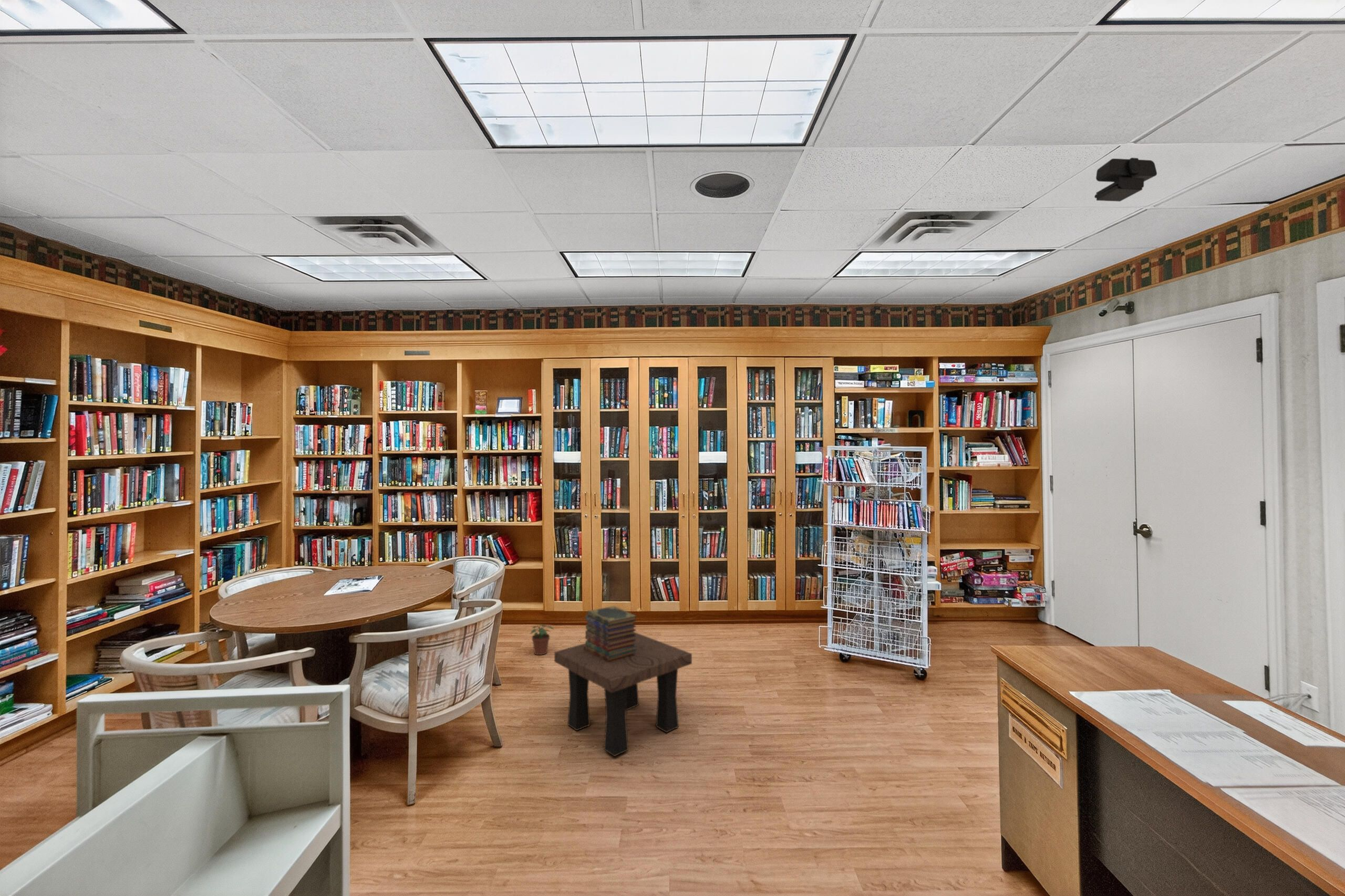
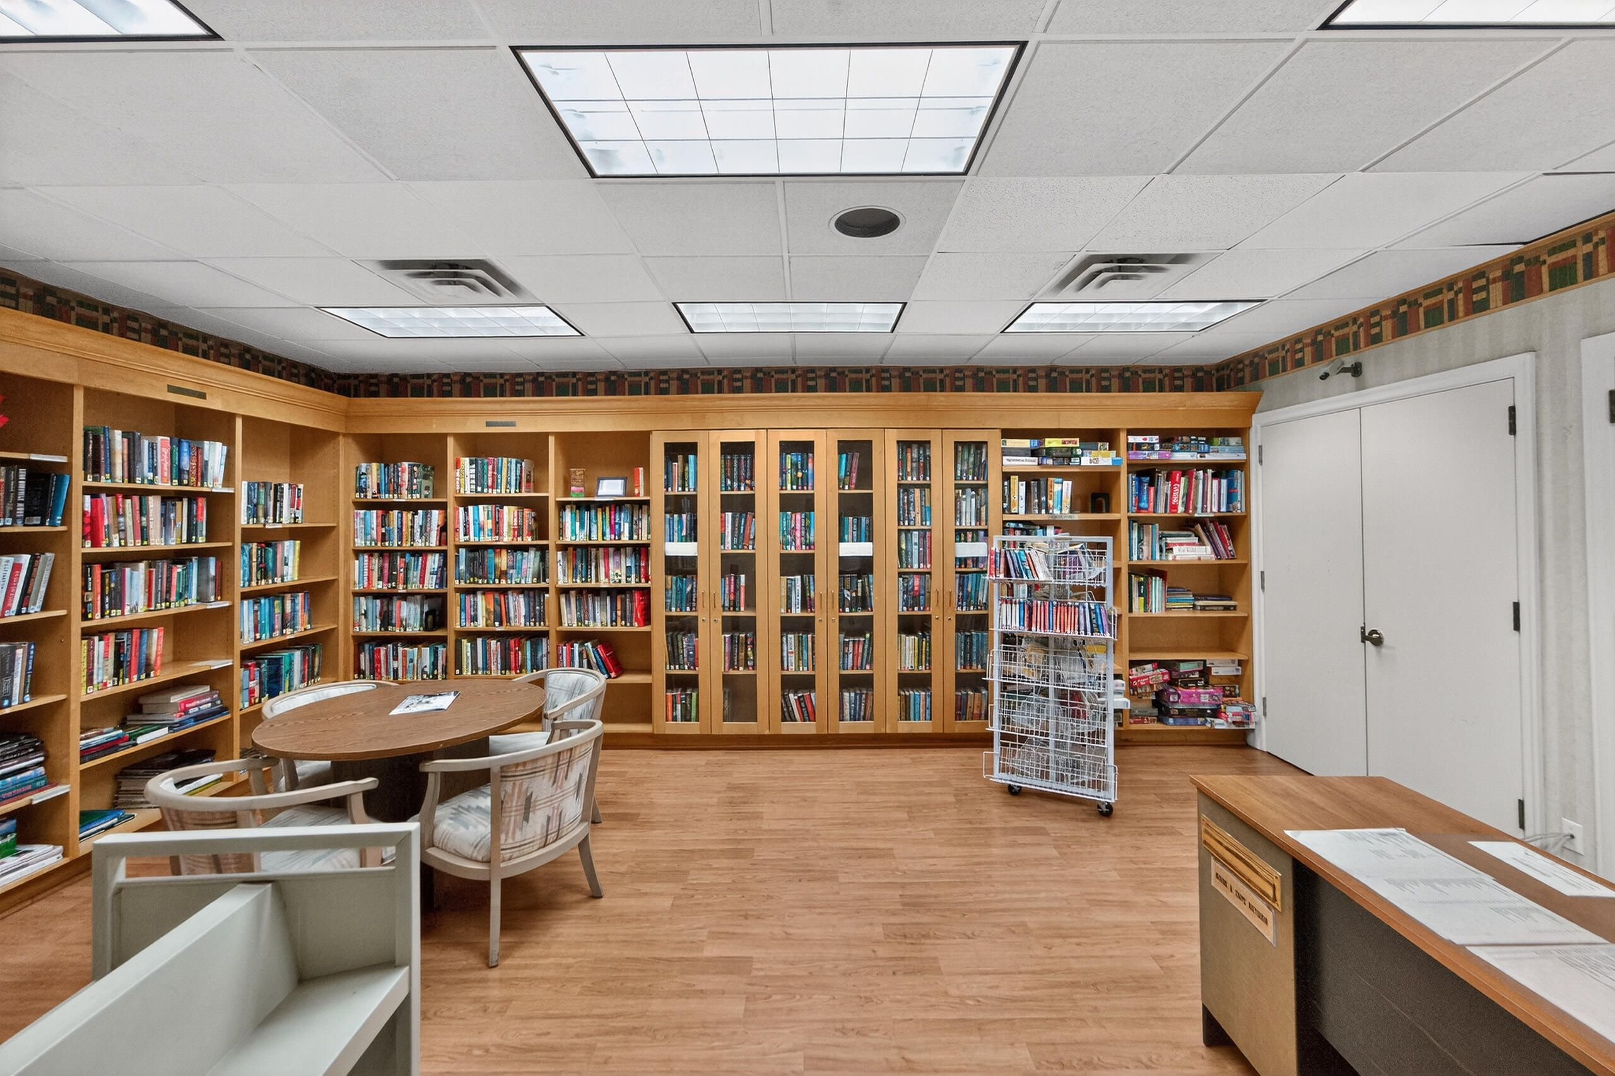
- potted plant [530,624,555,655]
- security camera [1094,157,1157,202]
- side table [554,631,692,757]
- book stack [584,606,637,662]
